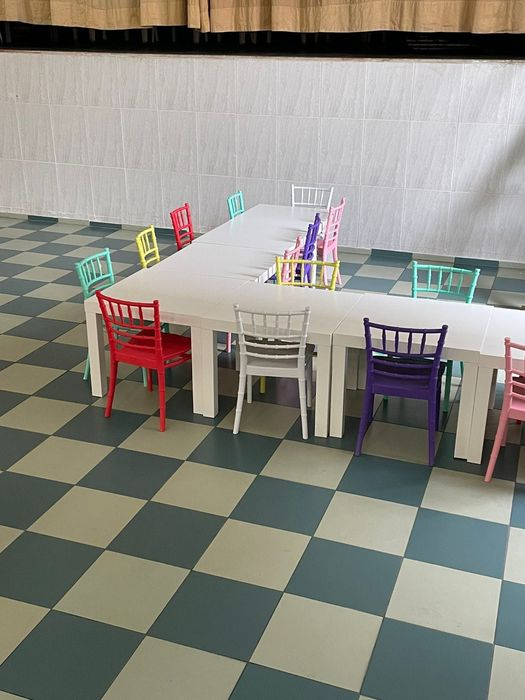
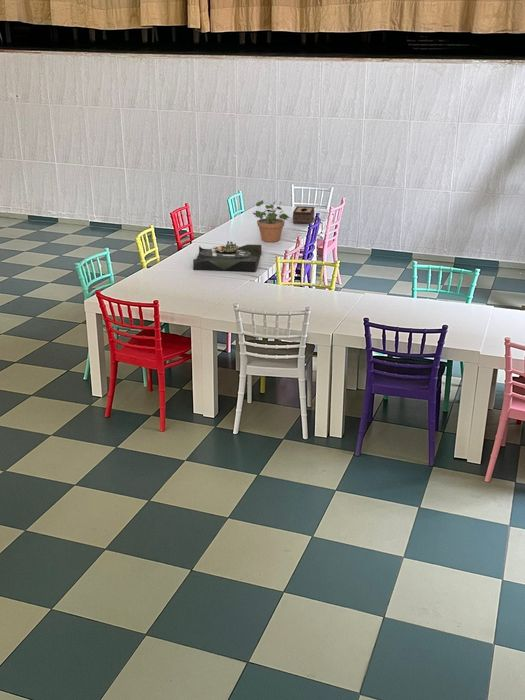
+ potted plant [252,200,290,243]
+ tissue box [292,205,315,225]
+ serving tray [192,240,262,272]
